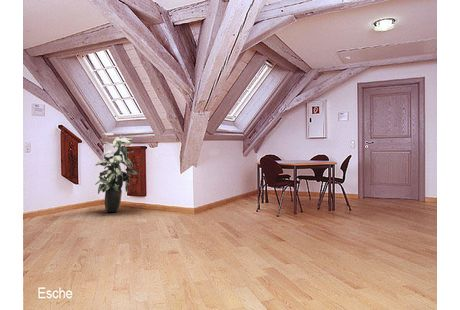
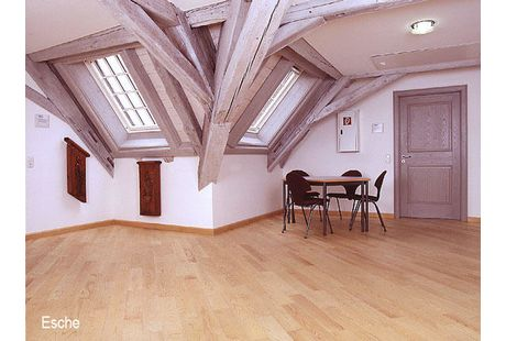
- indoor plant [94,132,139,213]
